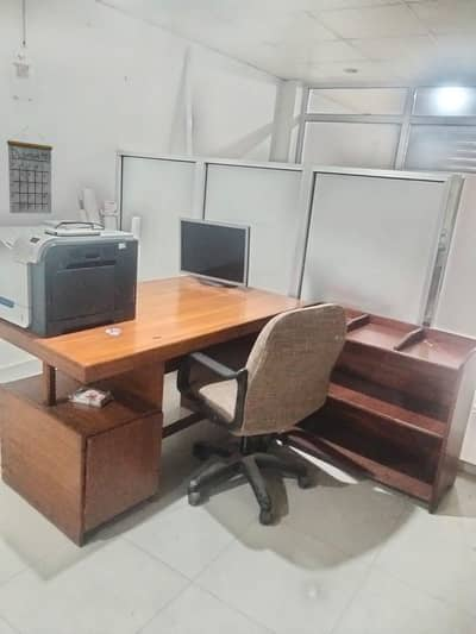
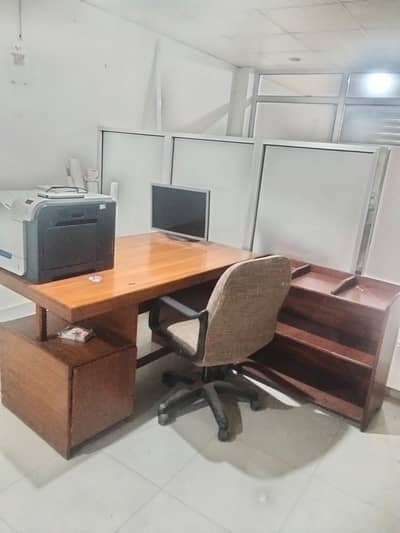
- calendar [6,126,54,214]
